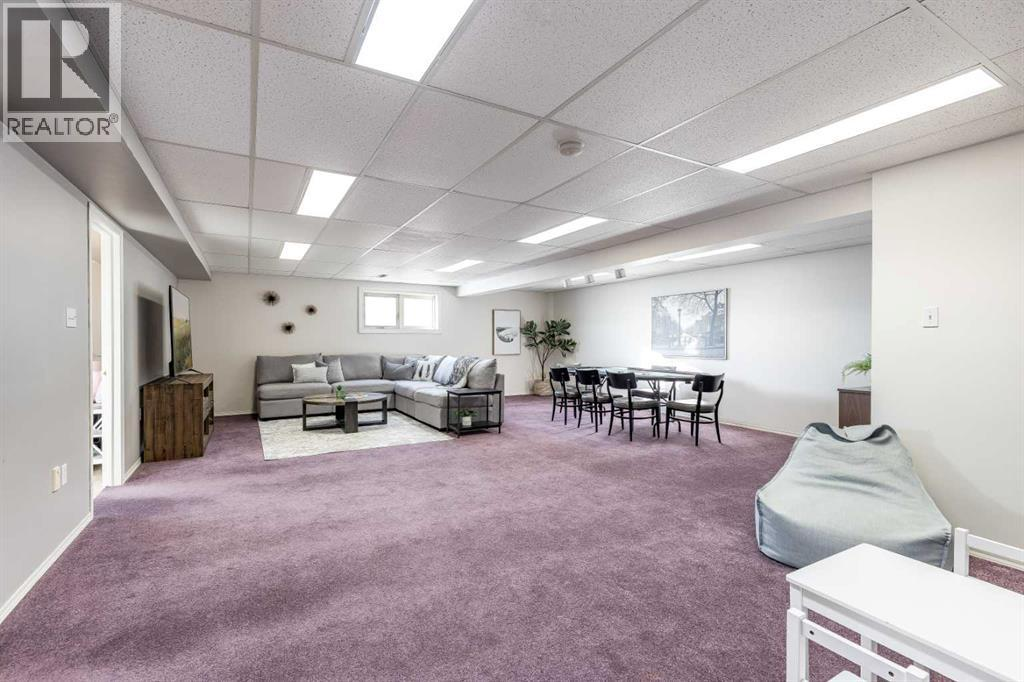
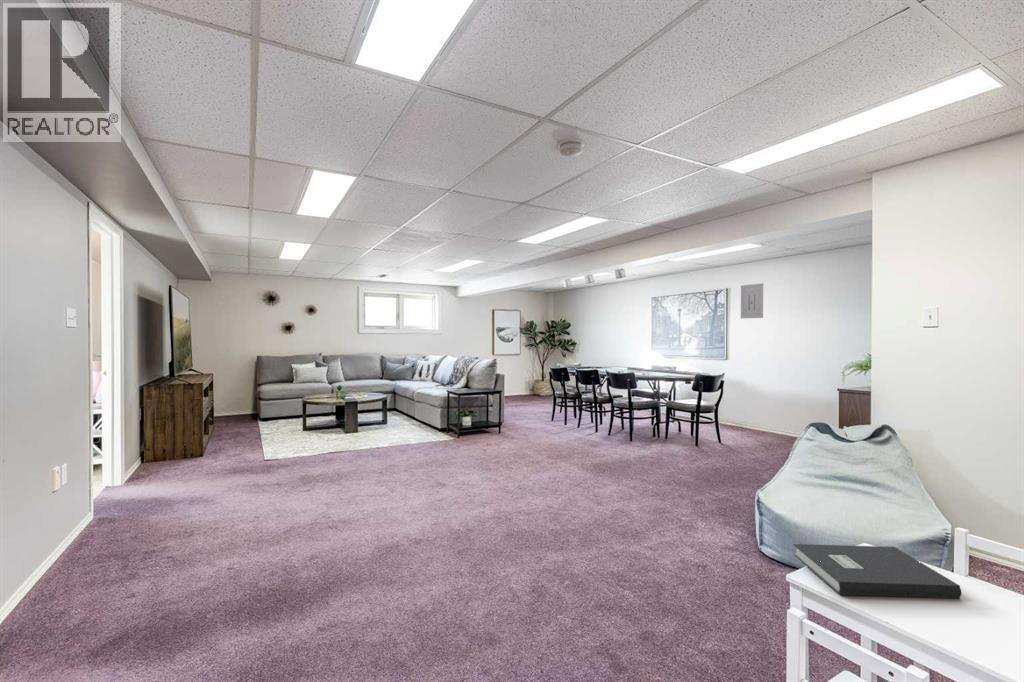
+ book [792,543,962,599]
+ wall art [740,282,764,320]
